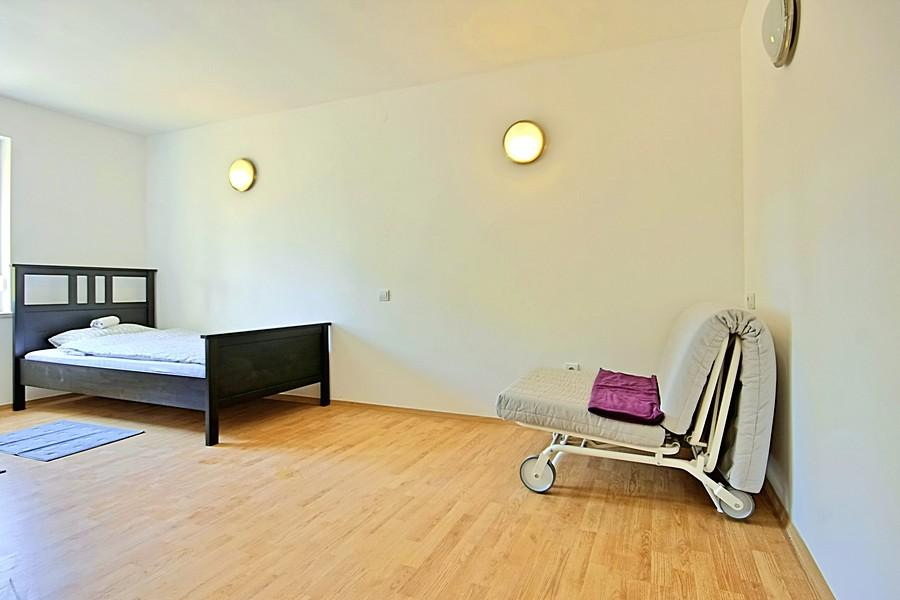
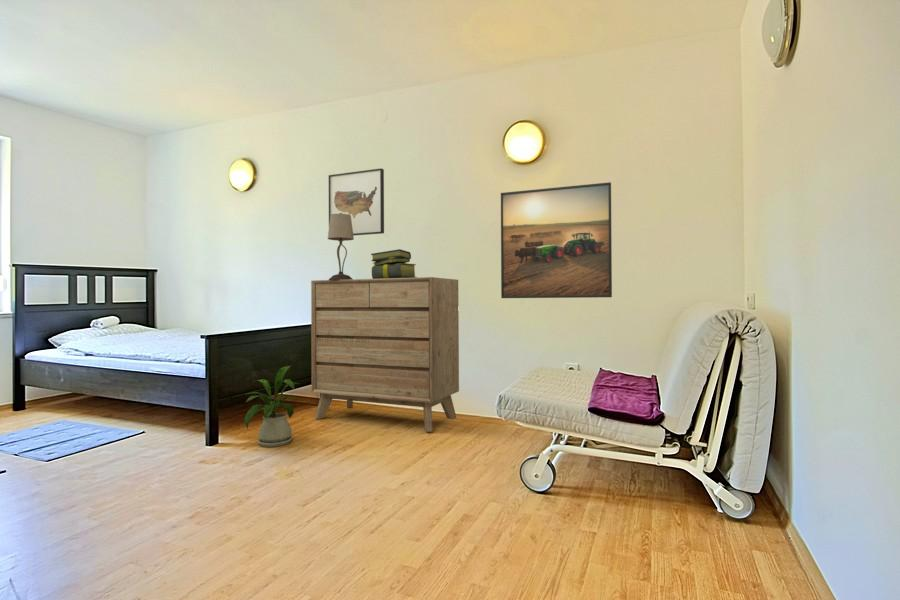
+ wall art [328,168,385,236]
+ dresser [310,276,460,433]
+ table lamp [327,213,355,280]
+ house plant [244,365,303,448]
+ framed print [500,181,613,299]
+ stack of books [370,248,417,279]
